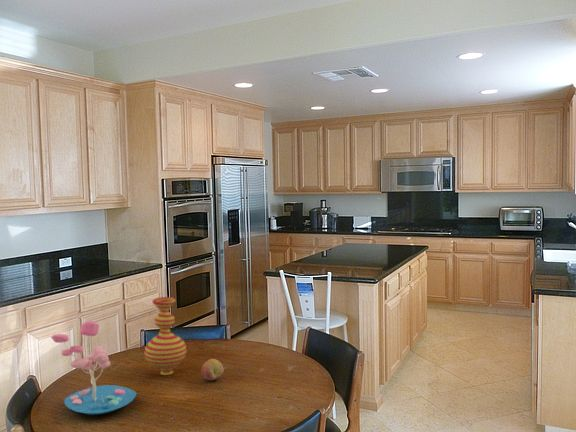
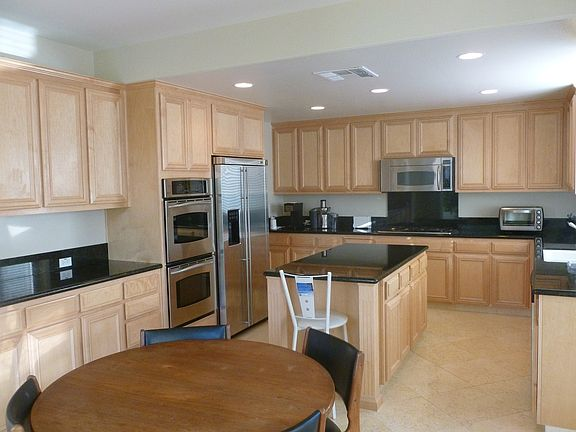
- vase [144,296,188,376]
- fruit [200,358,225,381]
- decorative tree [50,320,138,416]
